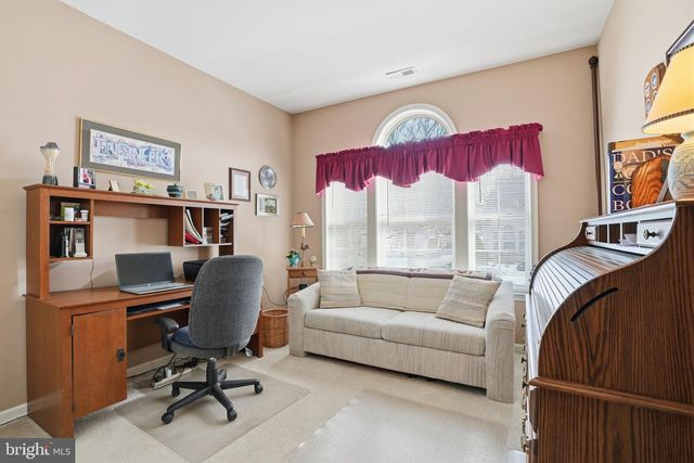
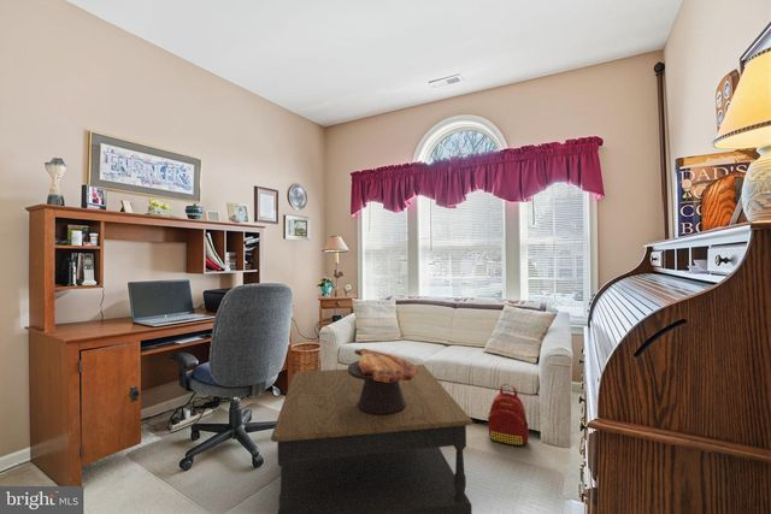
+ coffee table [270,364,473,514]
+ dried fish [347,348,418,415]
+ backpack [485,383,530,448]
